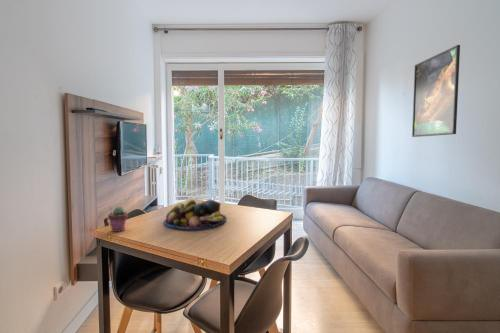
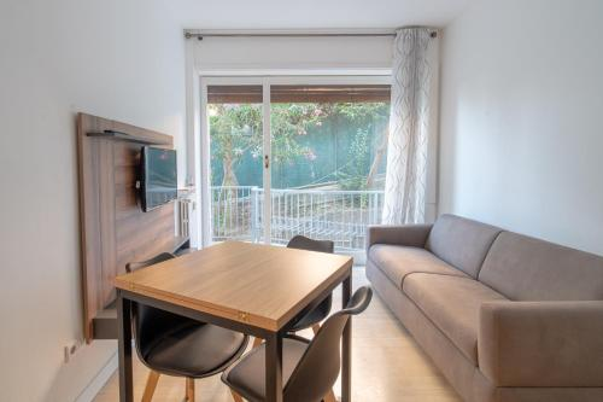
- fruit bowl [163,199,227,230]
- potted succulent [107,206,129,233]
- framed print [411,44,461,138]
